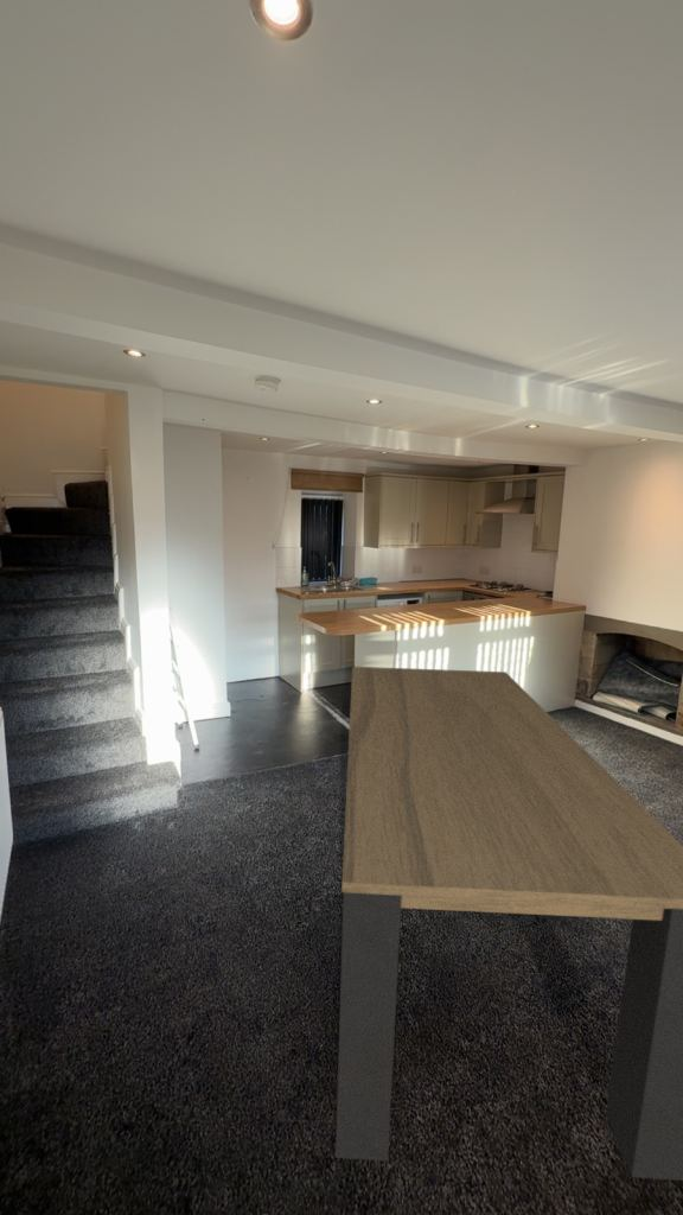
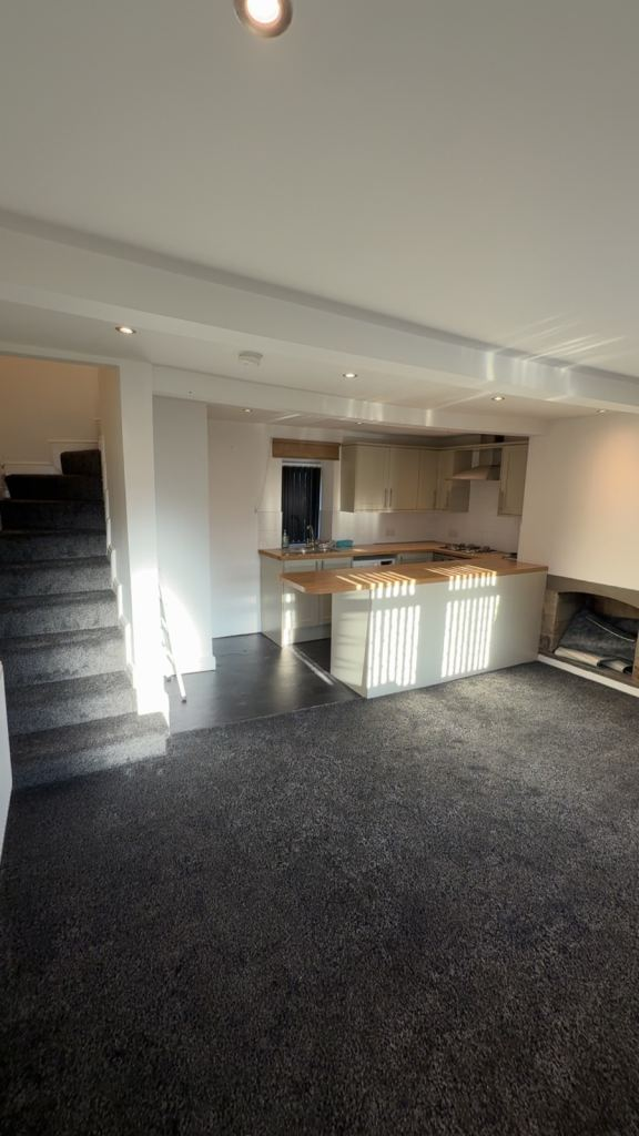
- dining table [334,666,683,1182]
